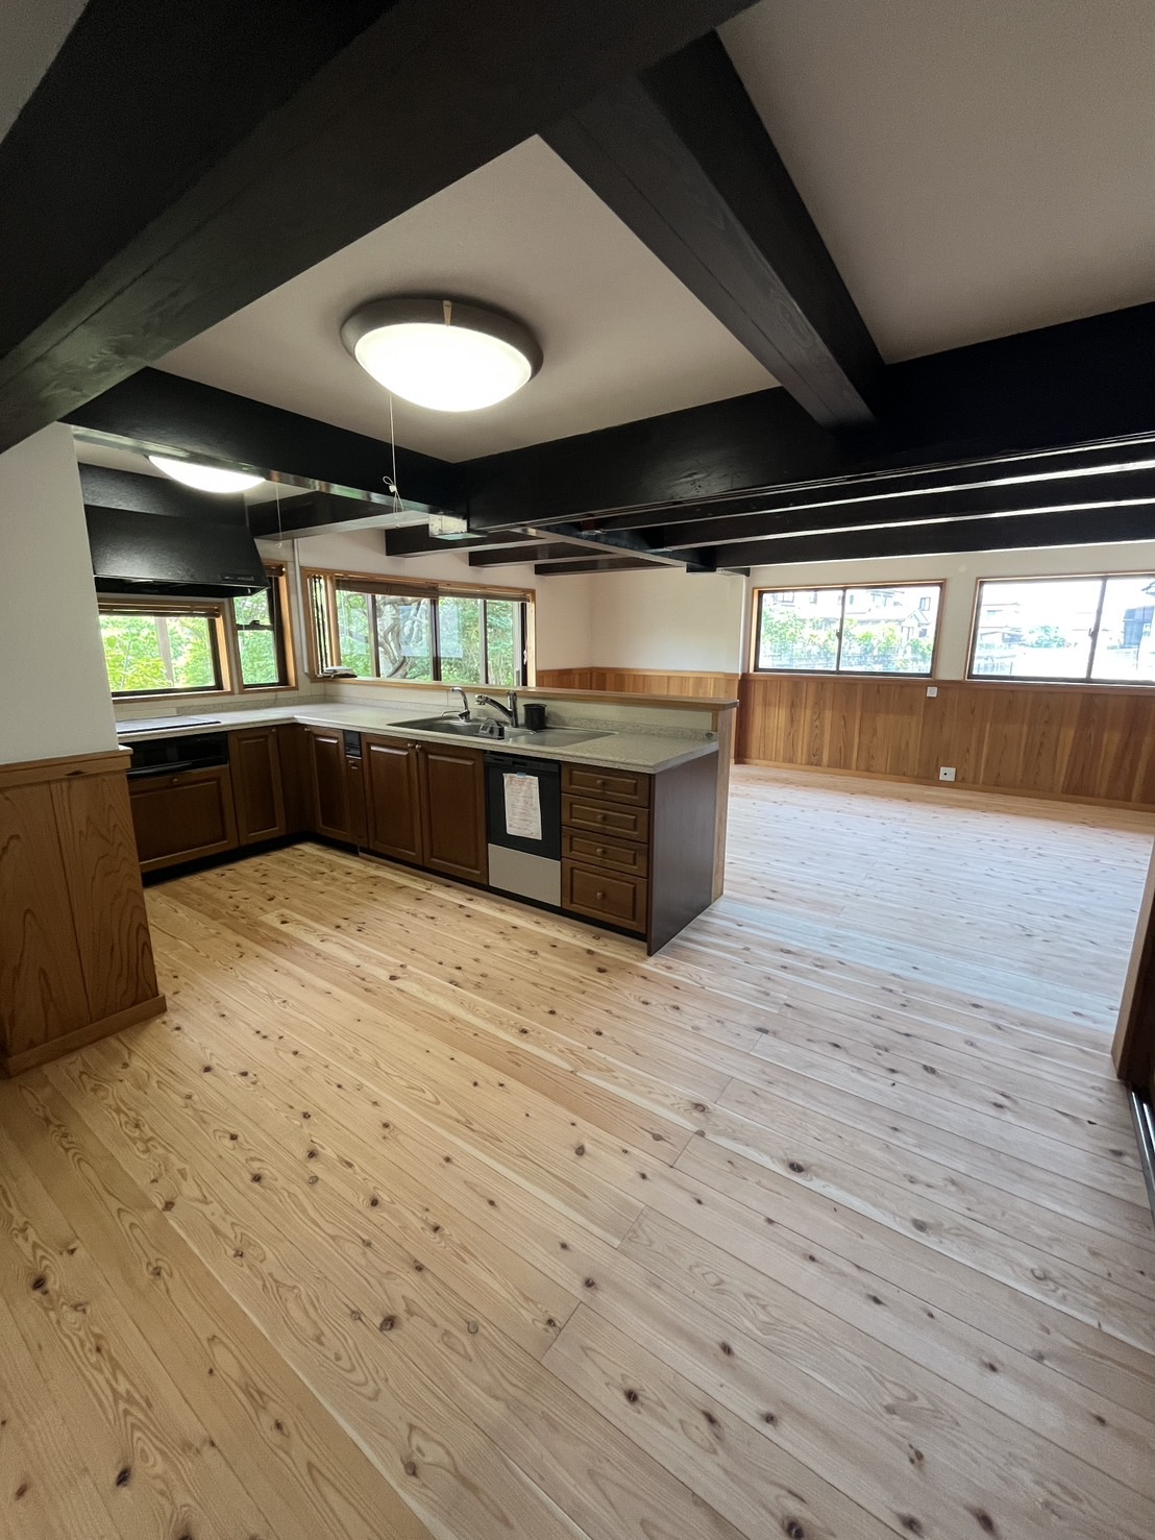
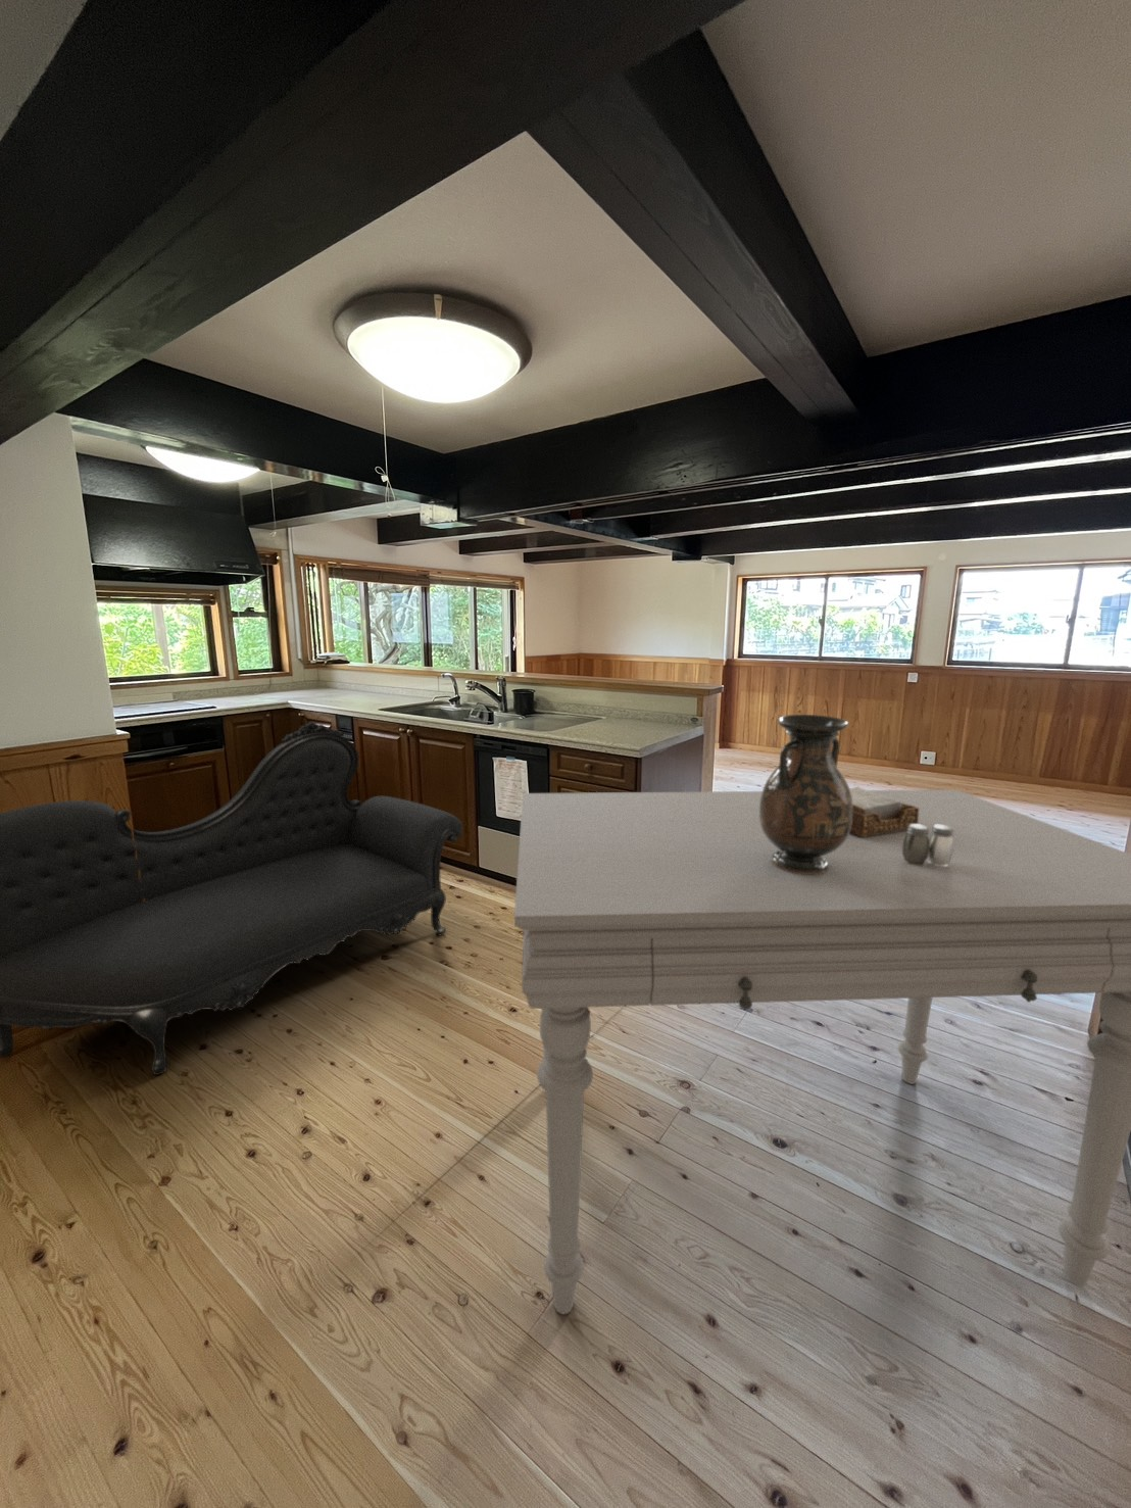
+ dining table [513,788,1131,1315]
+ settee [0,721,463,1077]
+ vase [759,714,853,873]
+ napkin holder [849,787,918,838]
+ salt and pepper shaker [903,824,953,866]
